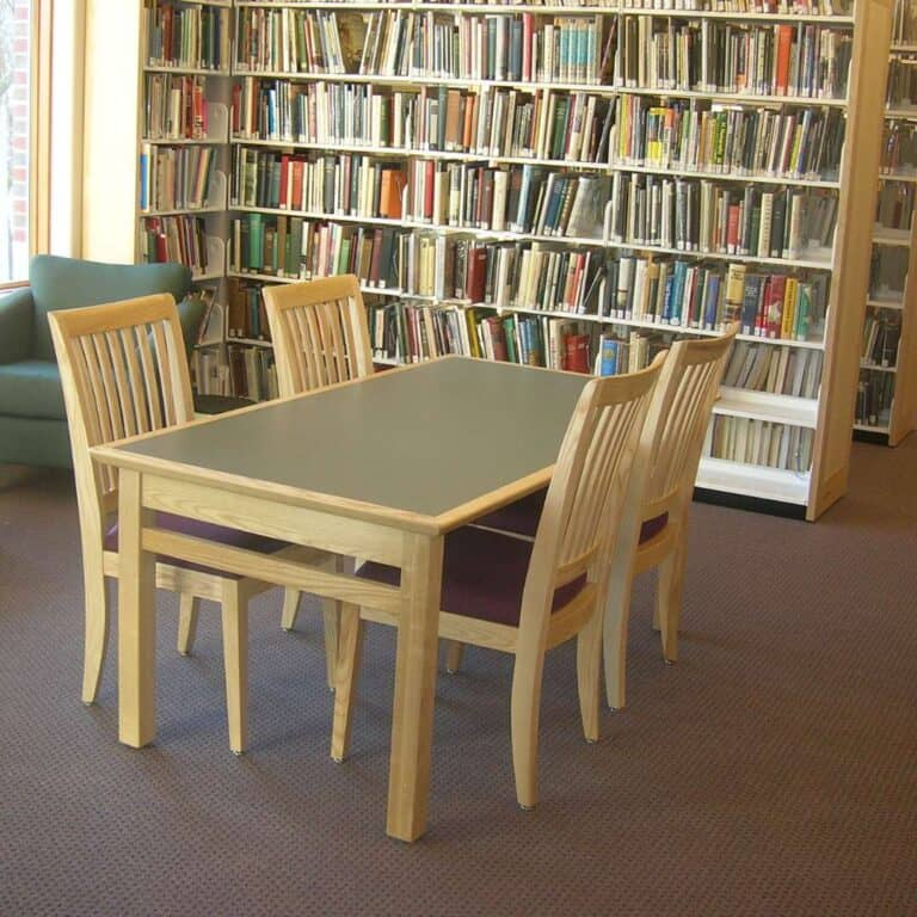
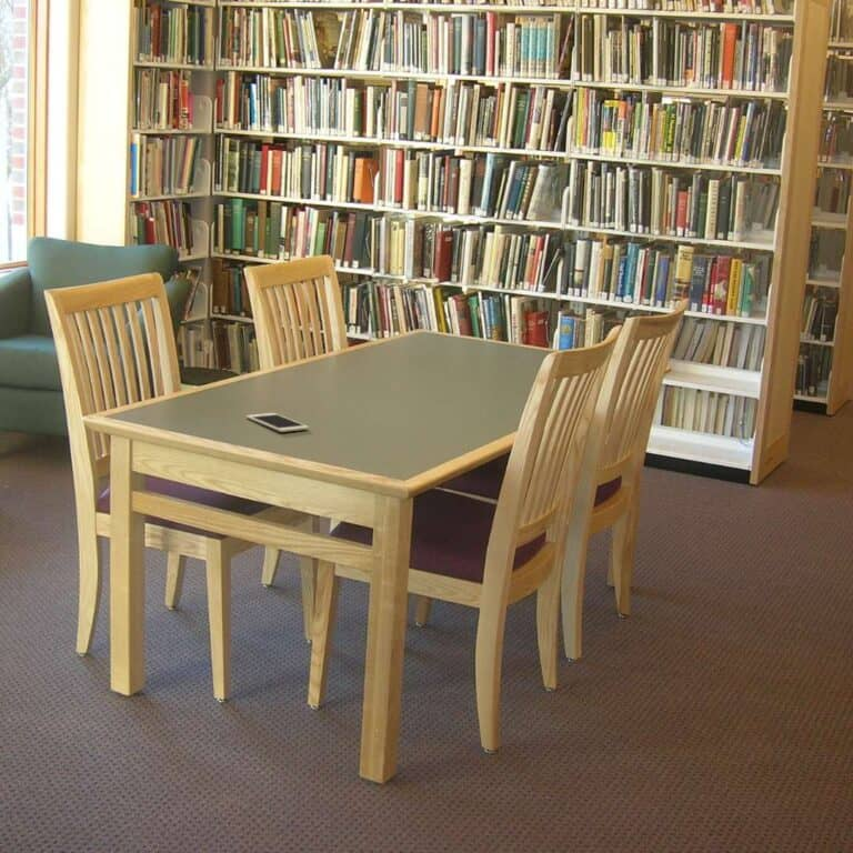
+ cell phone [245,412,310,433]
